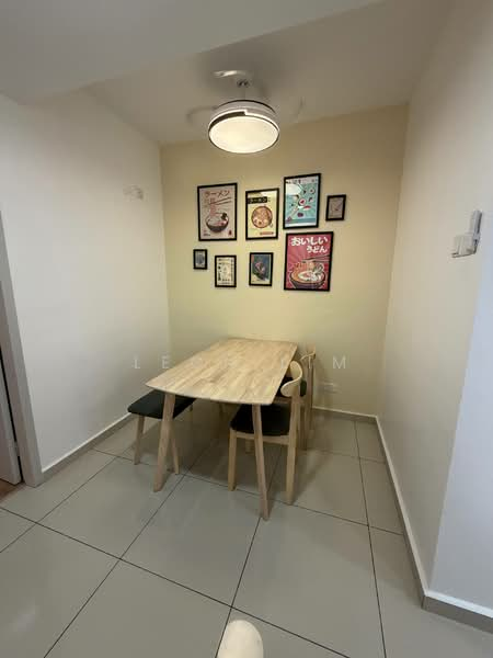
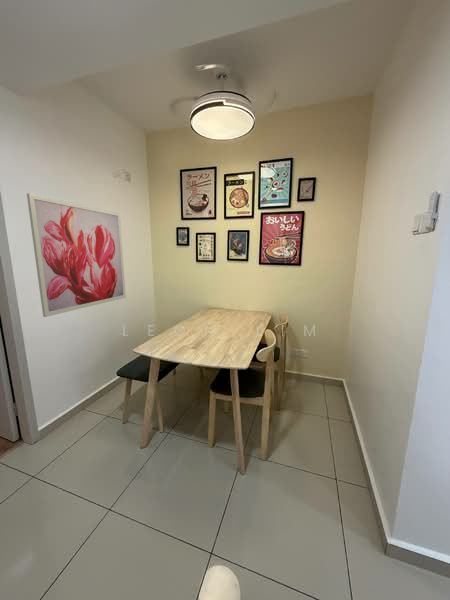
+ wall art [26,192,127,318]
